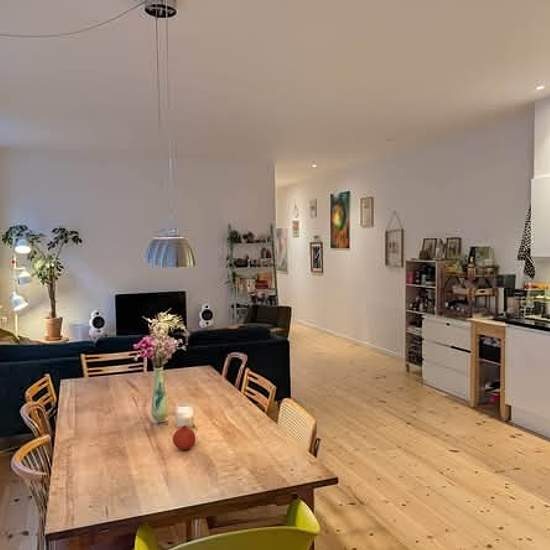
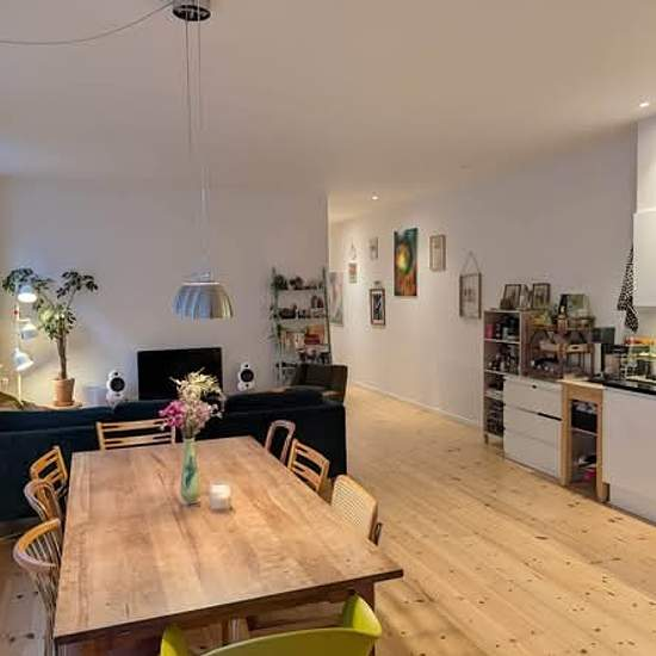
- fruit [172,424,196,451]
